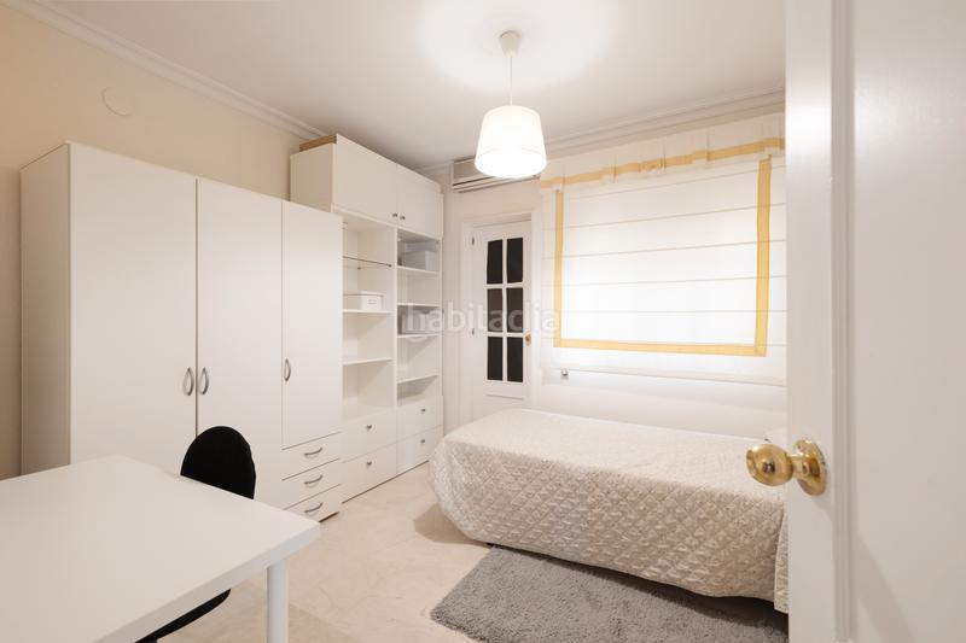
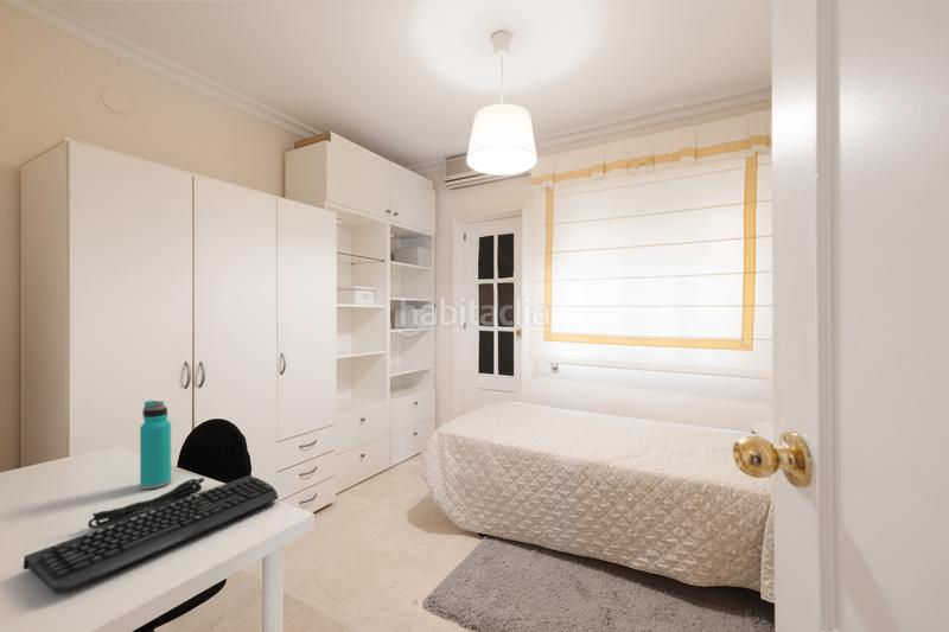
+ keyboard [23,474,279,594]
+ water bottle [139,400,172,490]
